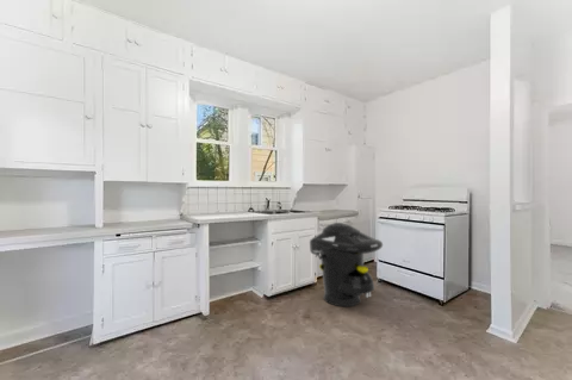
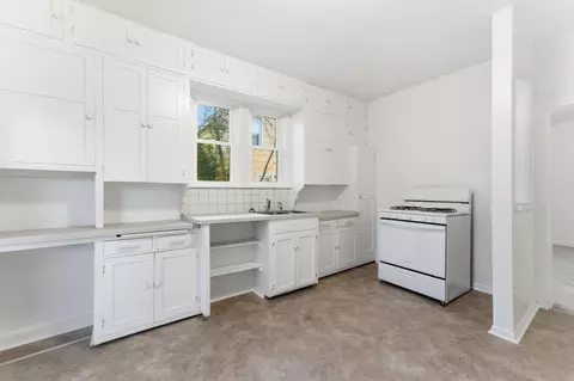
- trash can [309,222,384,307]
